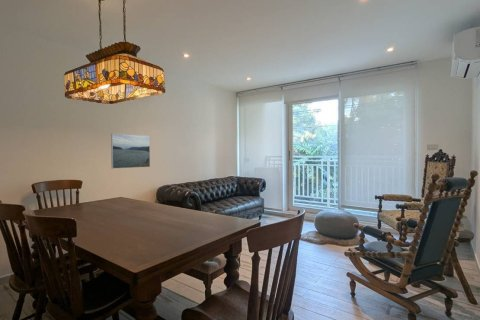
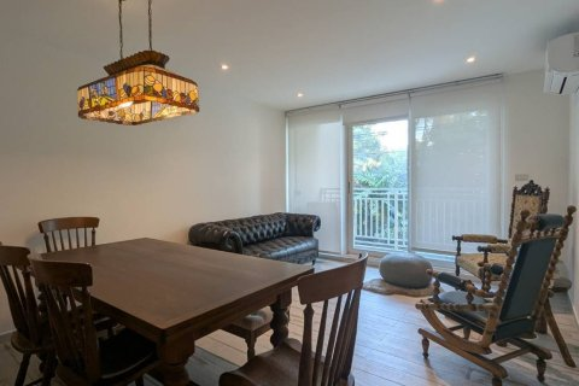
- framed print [110,133,151,170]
